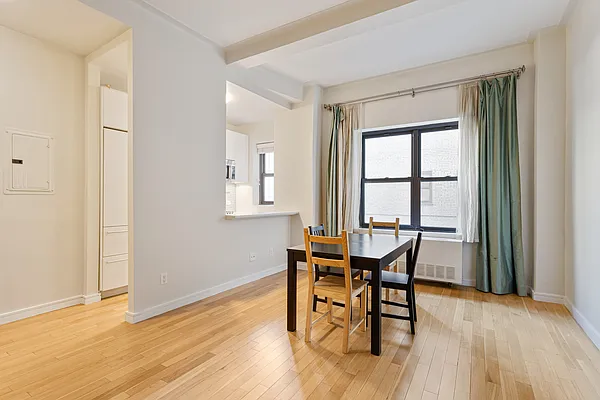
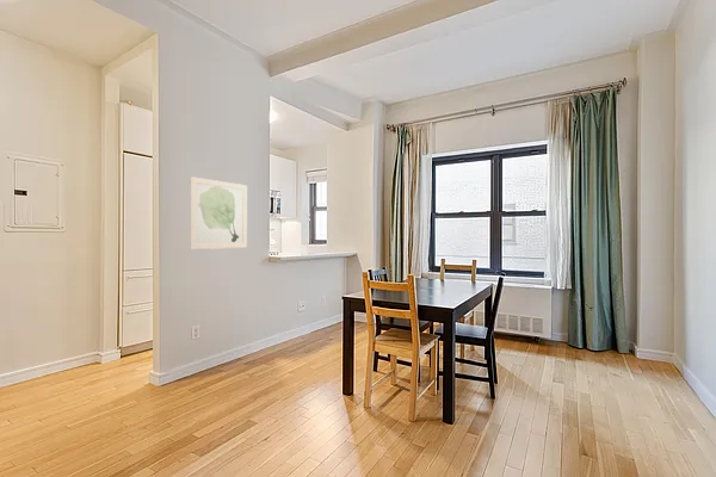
+ wall art [189,175,248,250]
